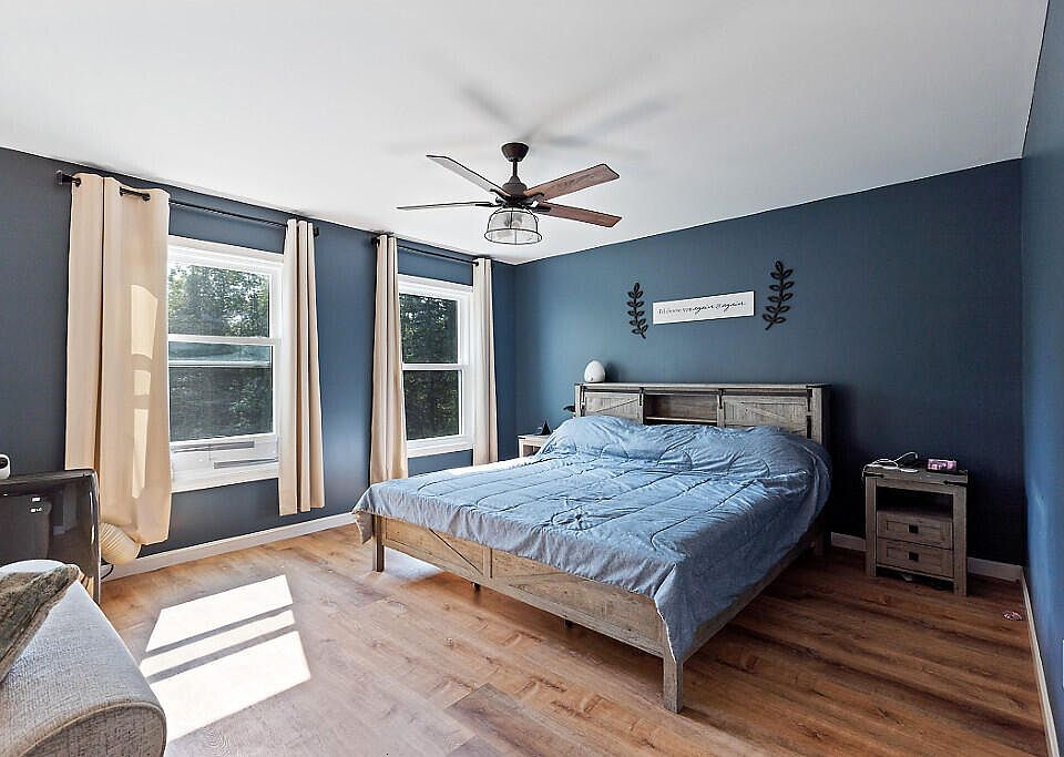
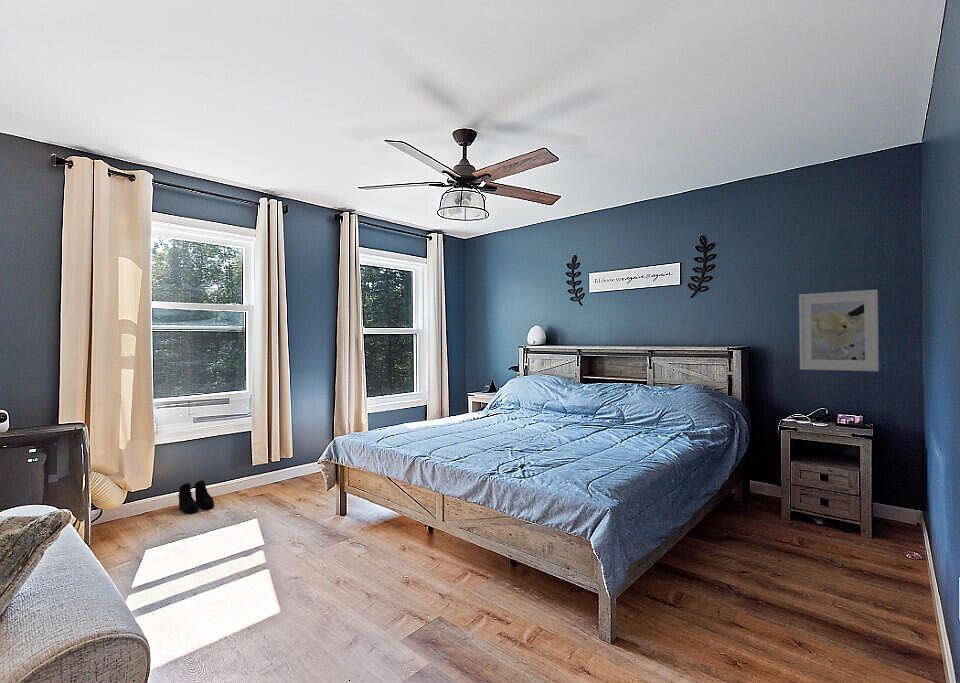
+ boots [178,479,215,514]
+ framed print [798,289,880,372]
